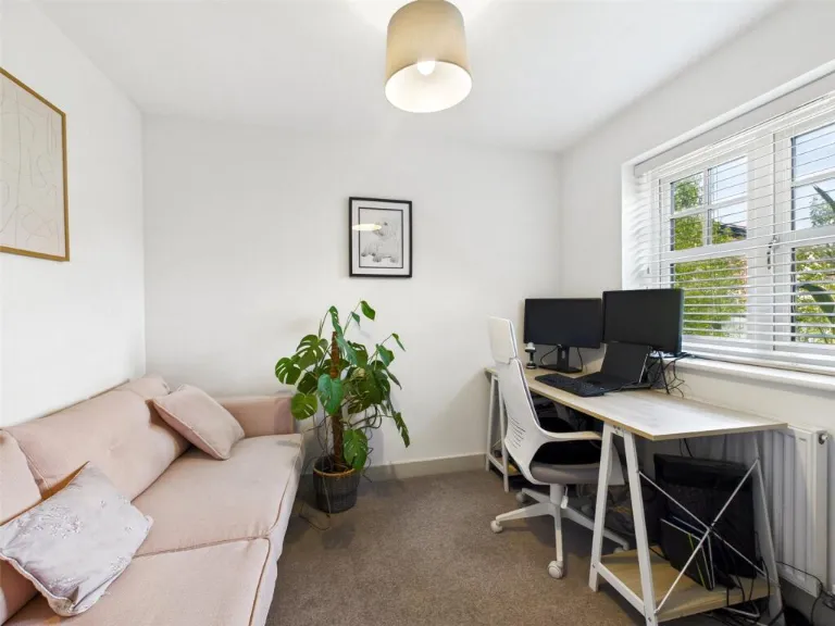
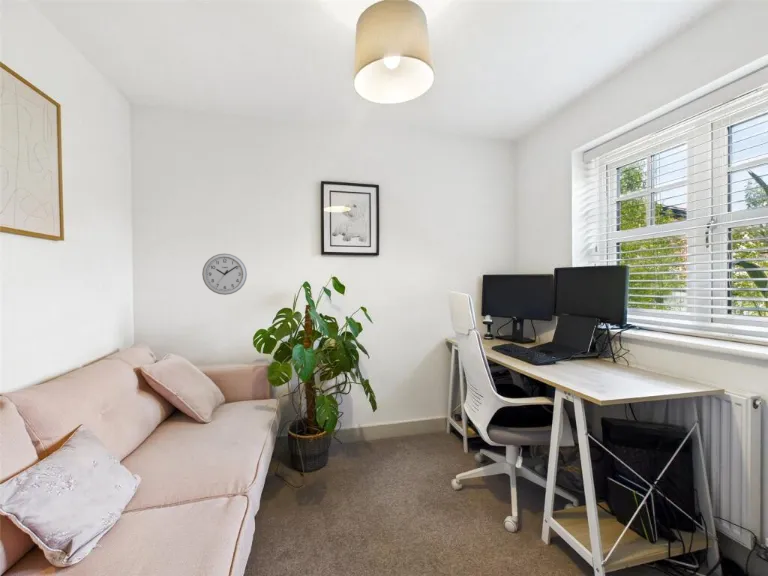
+ wall clock [201,252,248,296]
